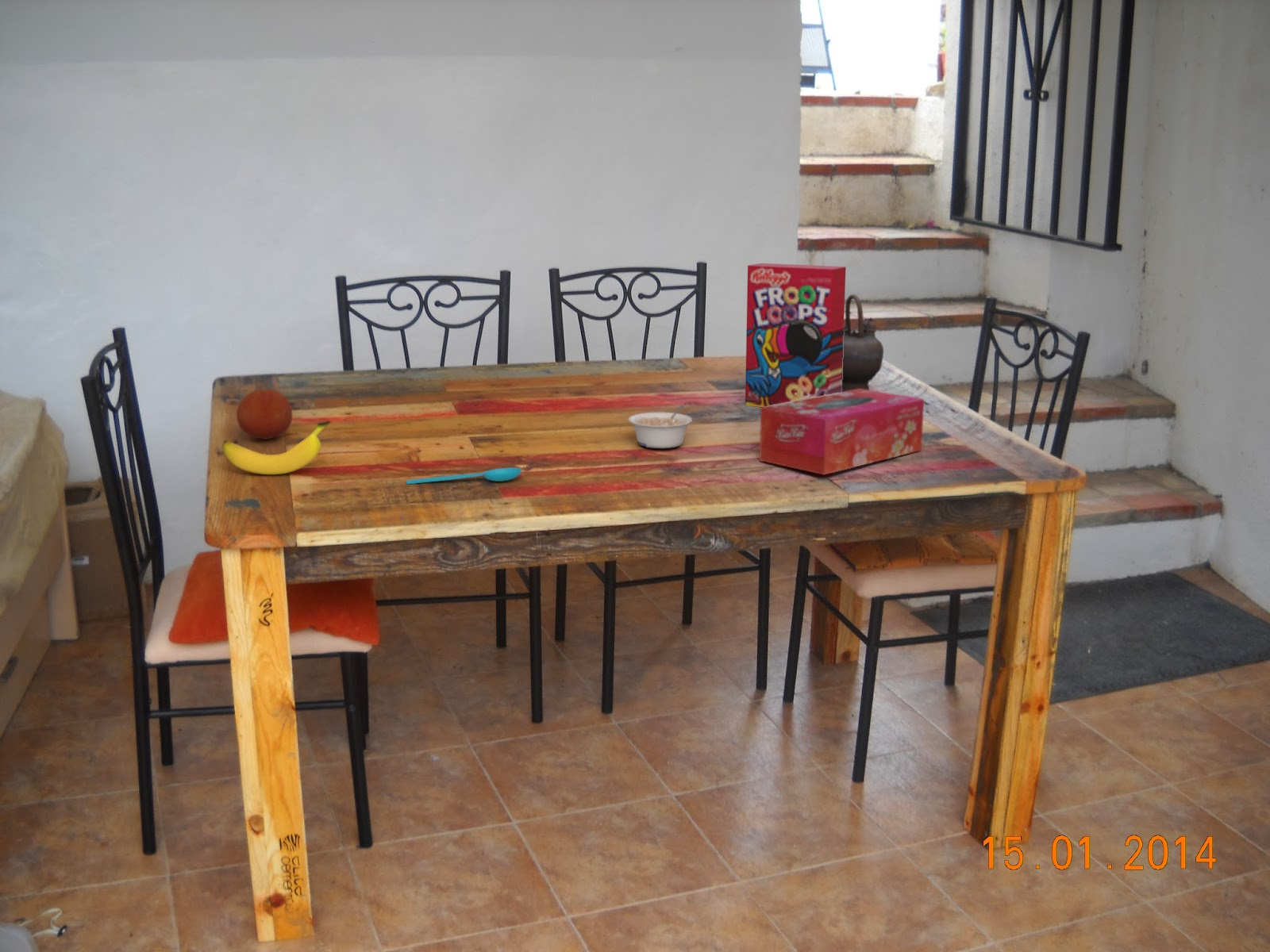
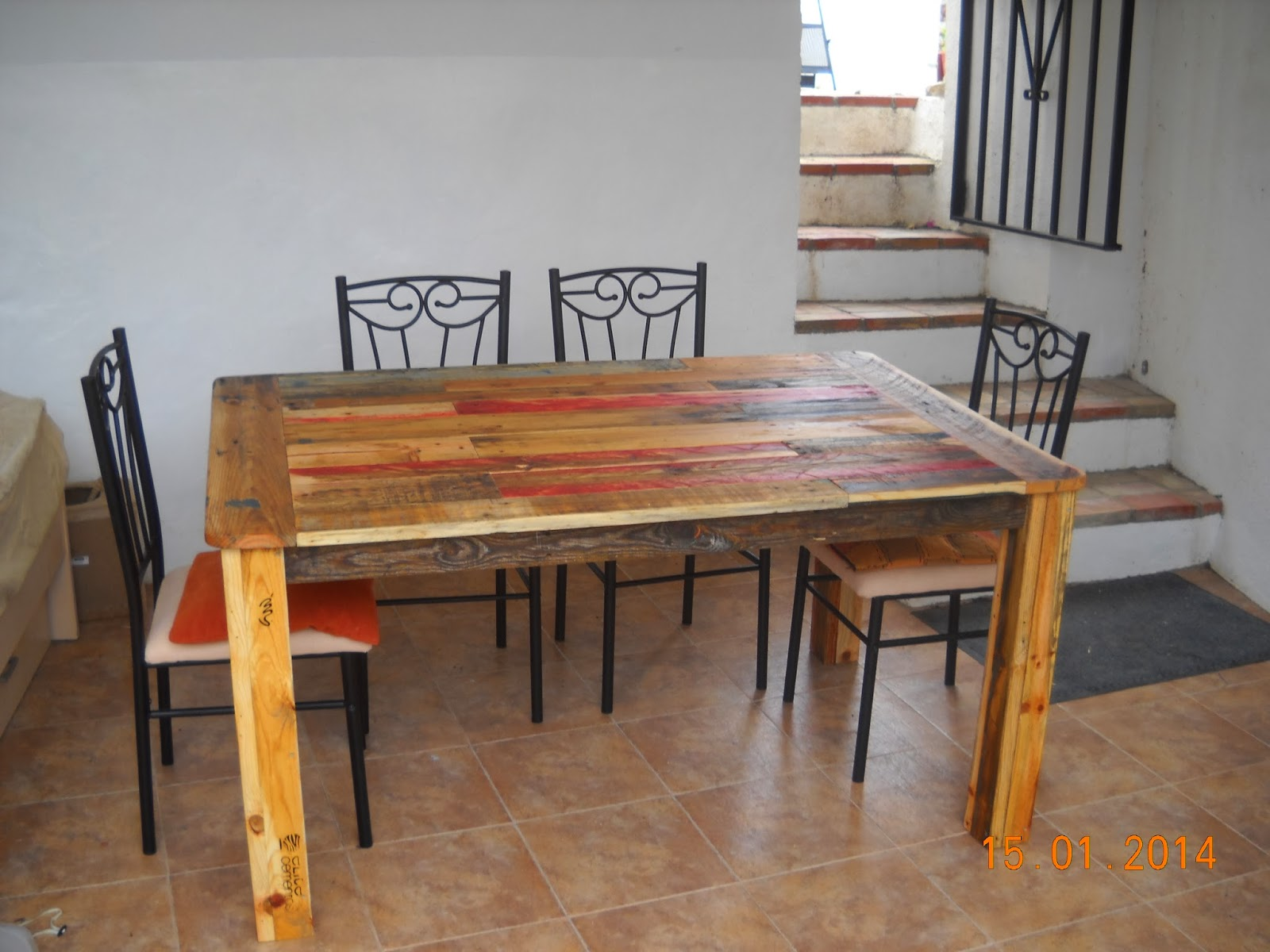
- teapot [841,294,884,392]
- legume [628,405,693,449]
- cereal box [745,263,847,408]
- banana [221,420,332,475]
- tissue box [759,389,925,476]
- fruit [236,387,293,440]
- spoon [406,467,522,485]
